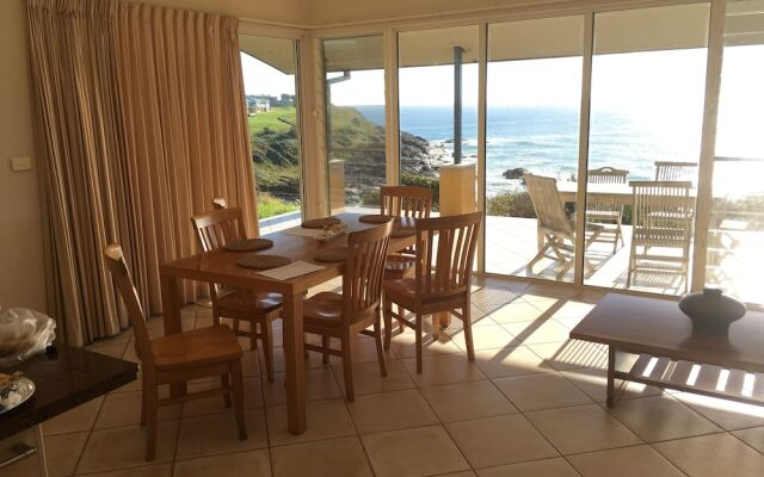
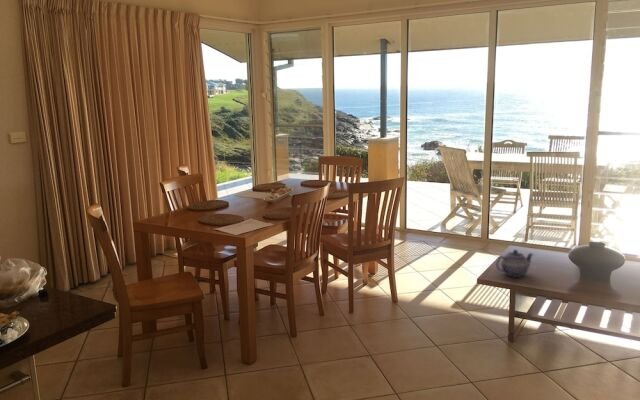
+ teapot [495,249,535,278]
